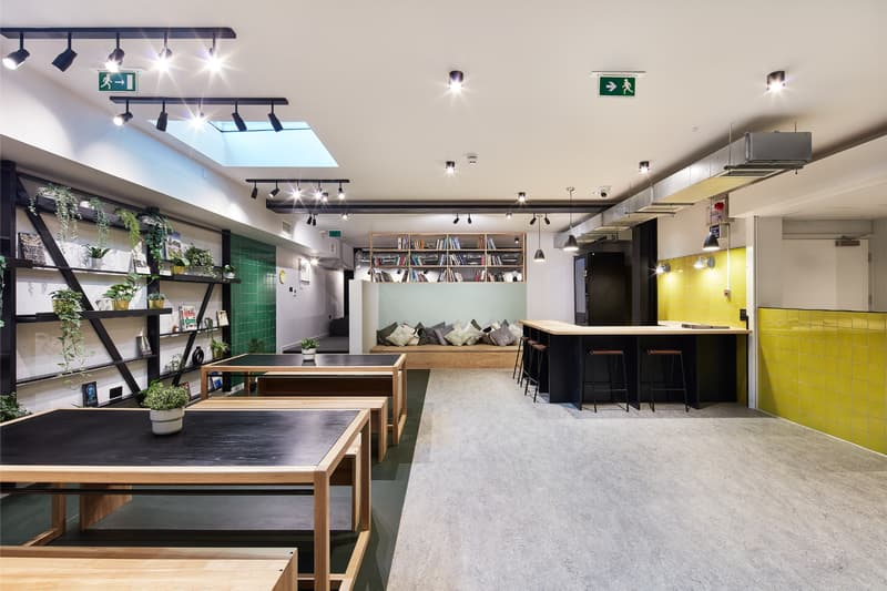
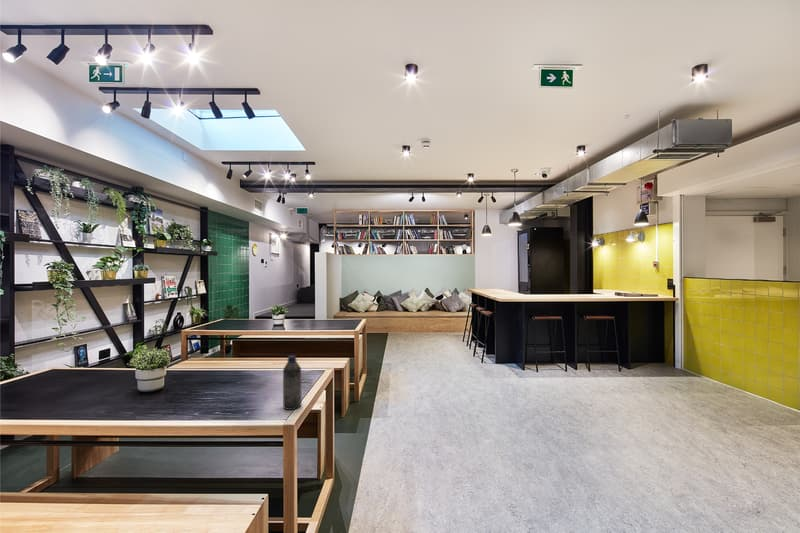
+ water bottle [282,354,303,411]
